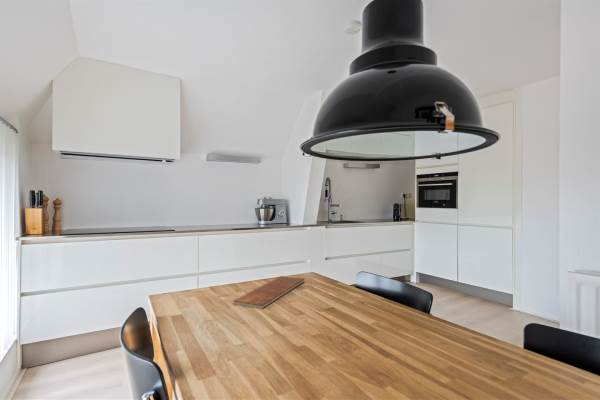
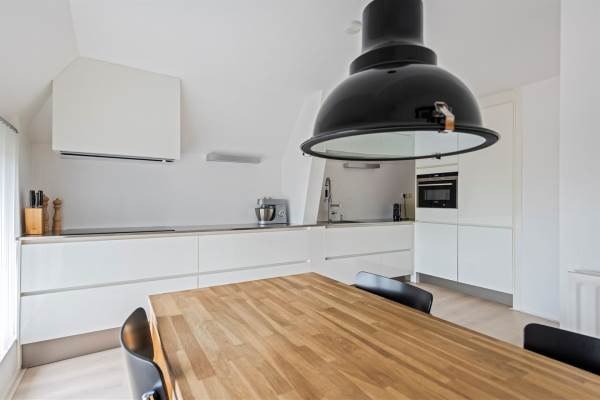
- chopping board [232,275,306,310]
